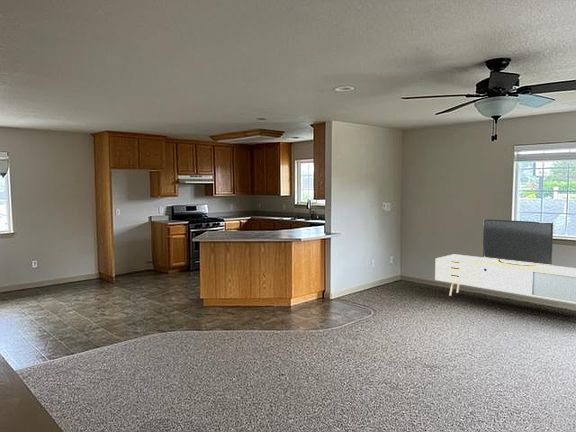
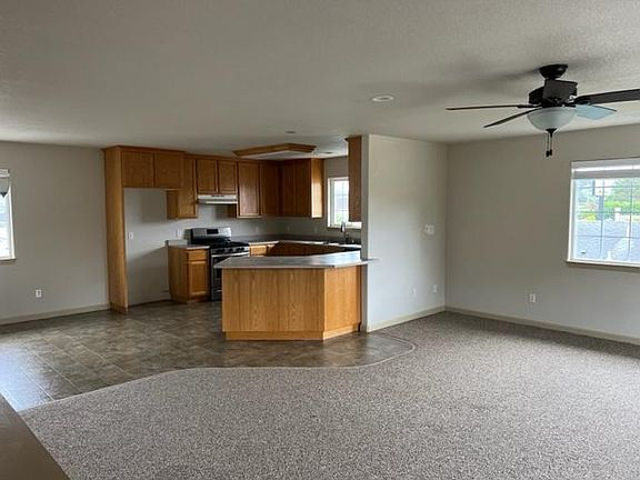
- media console [434,218,576,305]
